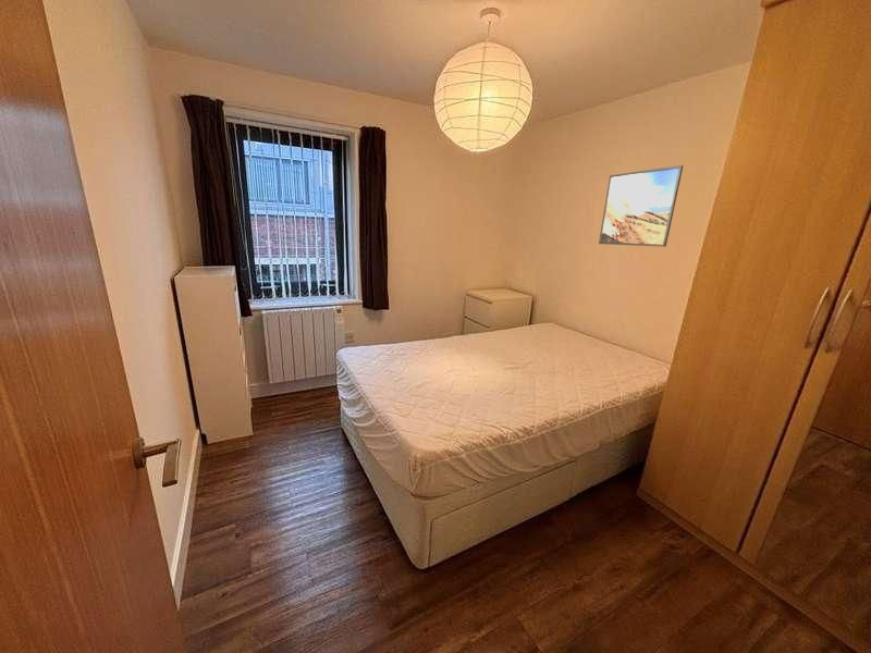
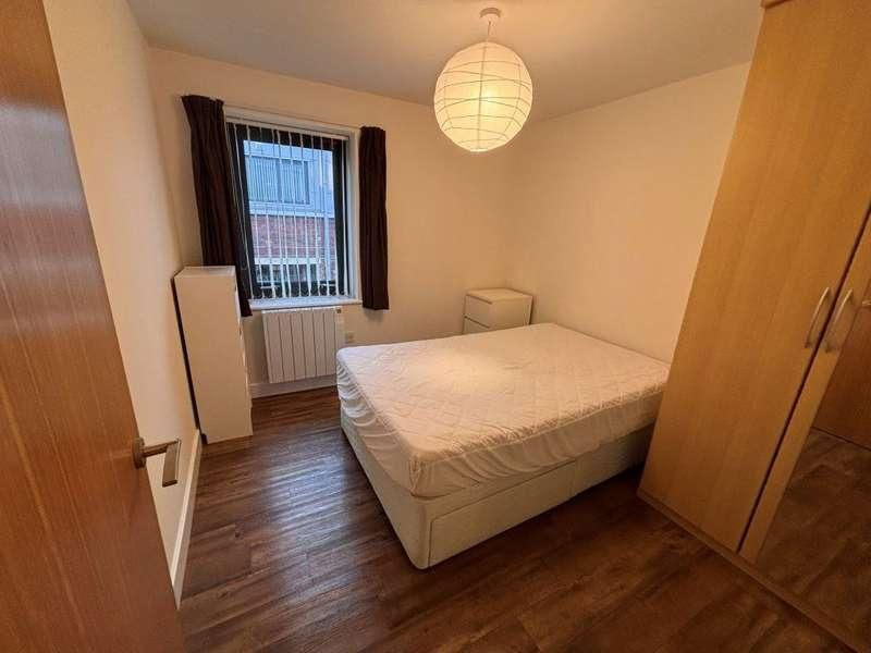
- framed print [598,164,684,248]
